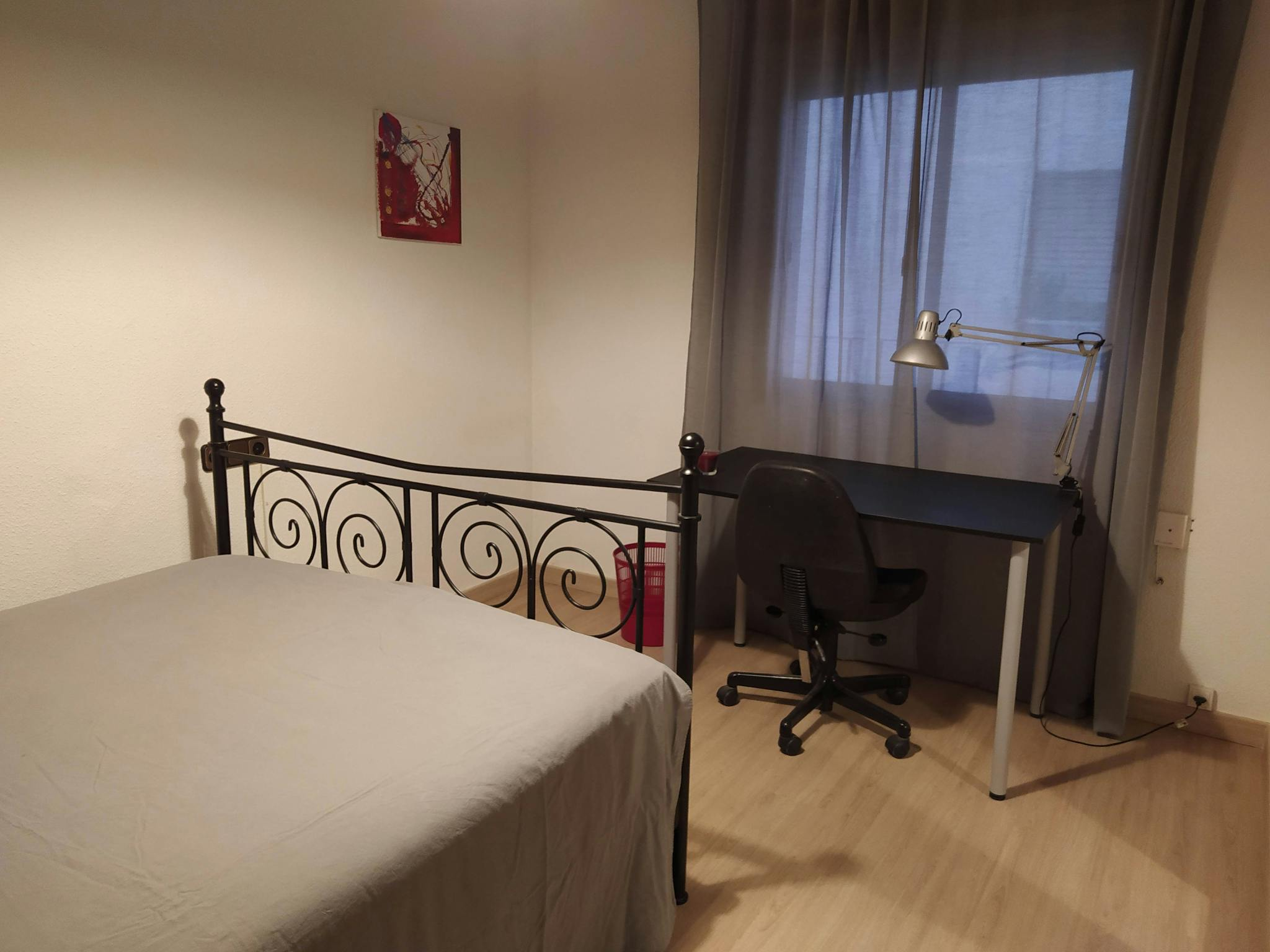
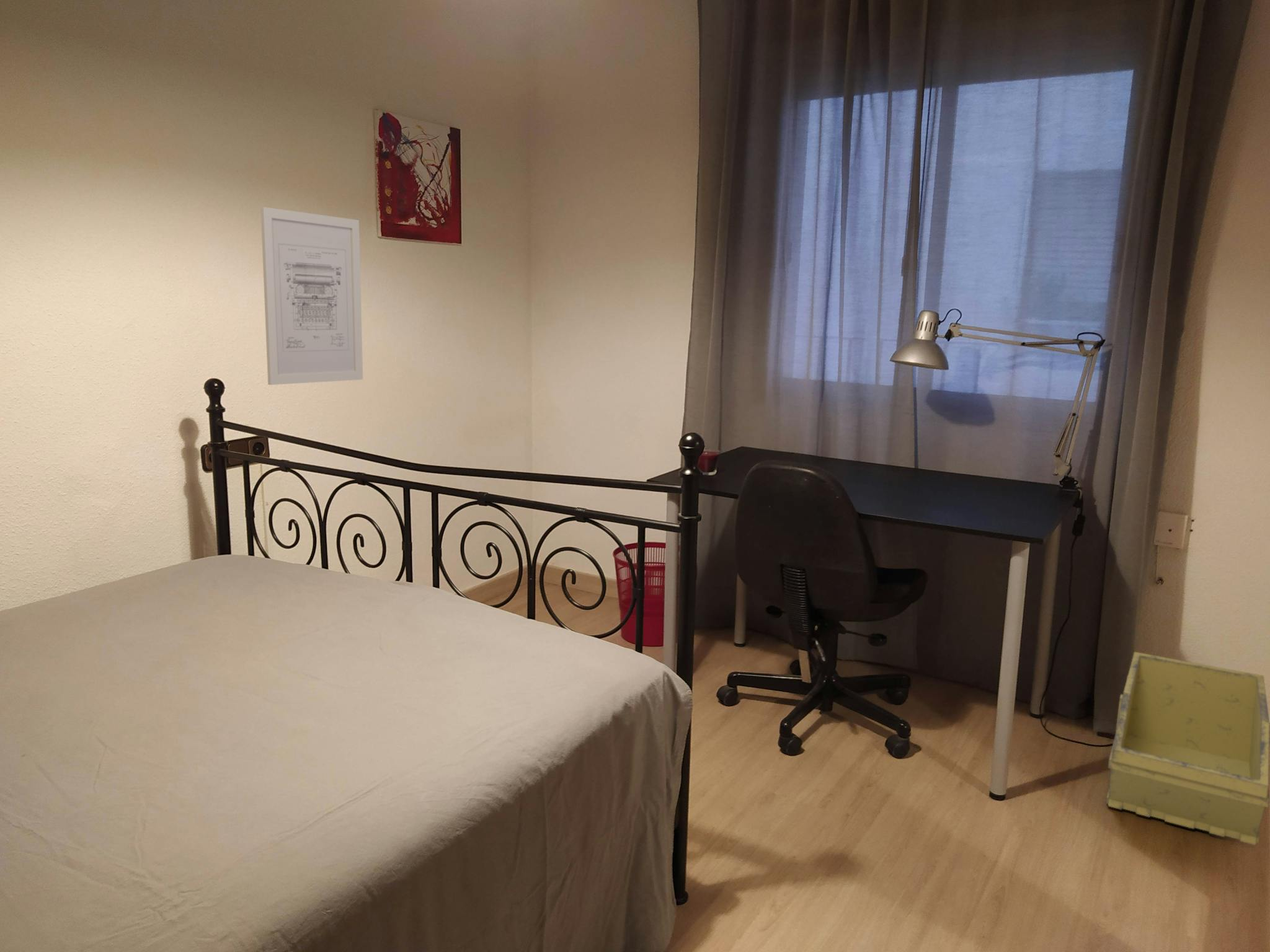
+ storage bin [1105,651,1270,846]
+ wall art [260,206,363,386]
